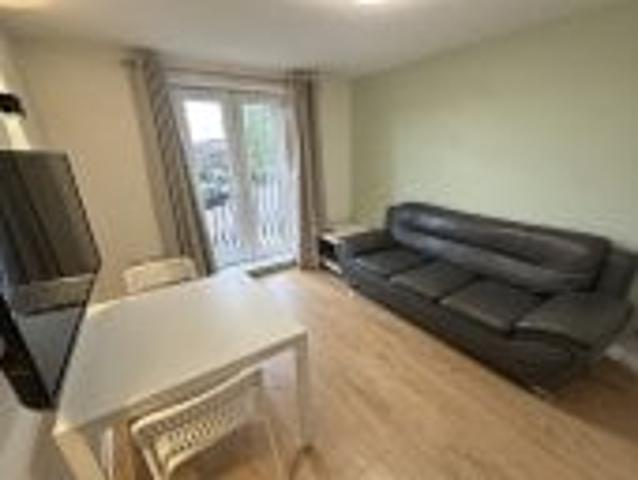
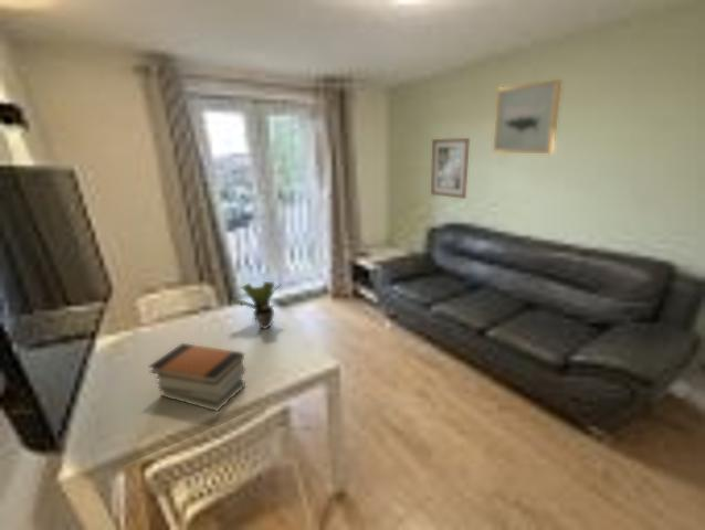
+ wall art [492,78,562,155]
+ book stack [147,342,246,412]
+ potted plant [230,280,281,330]
+ wall art [430,137,471,200]
